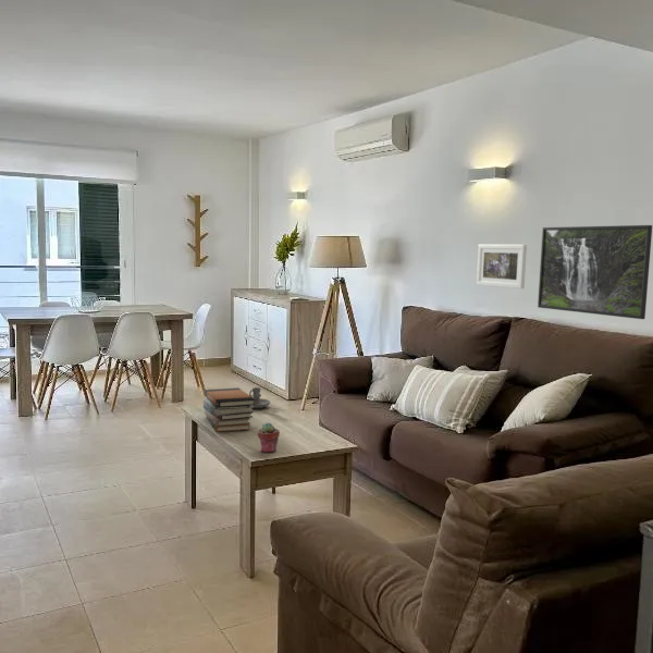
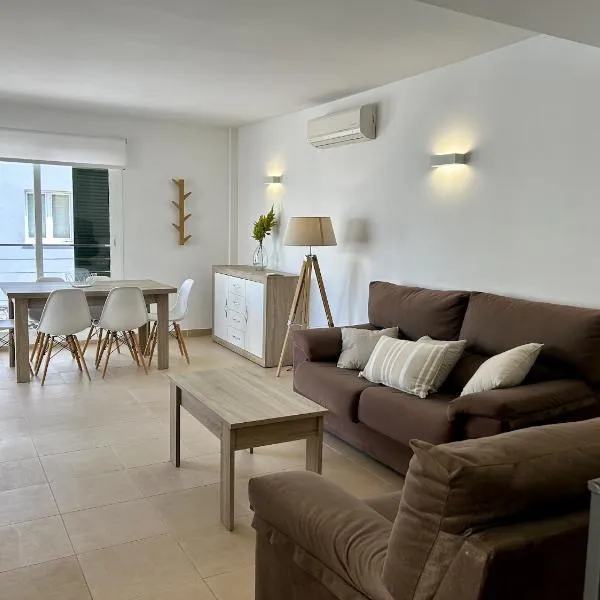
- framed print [537,224,653,320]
- book stack [202,386,256,433]
- potted succulent [257,422,281,454]
- candle holder [248,386,271,409]
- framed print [476,244,528,289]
